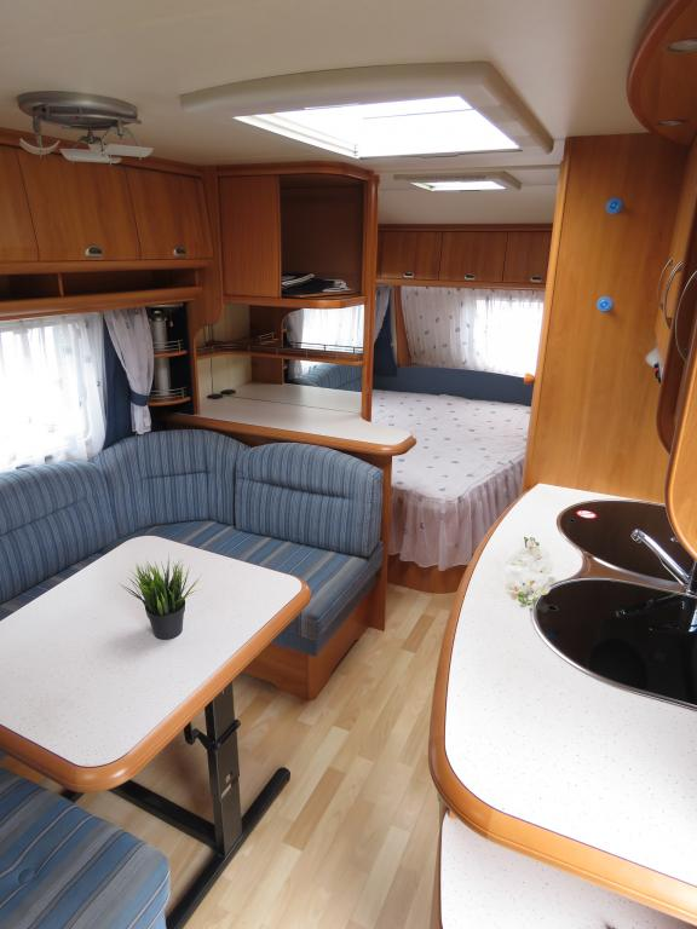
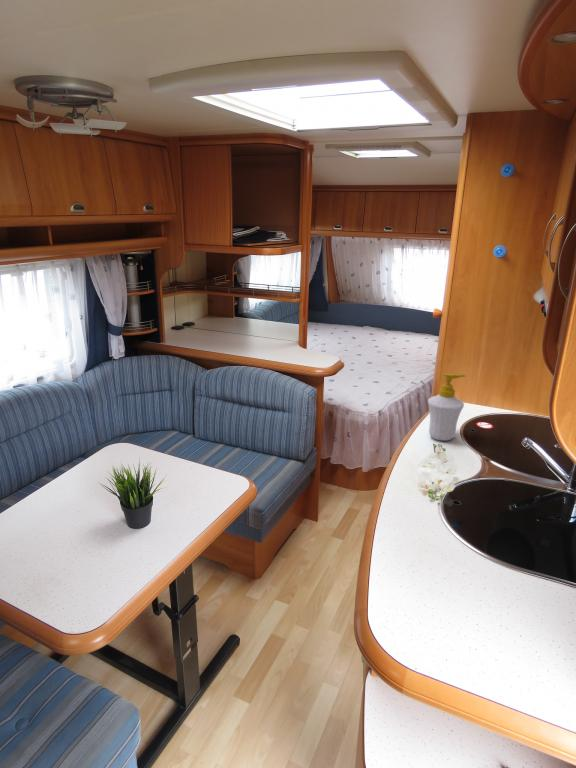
+ soap bottle [427,372,467,442]
